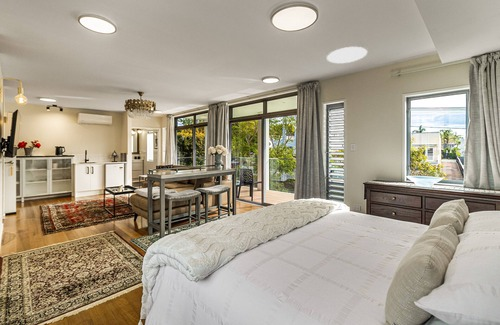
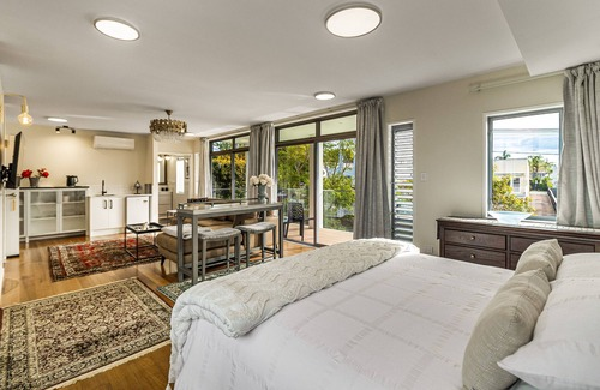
- ceiling light [325,45,369,65]
